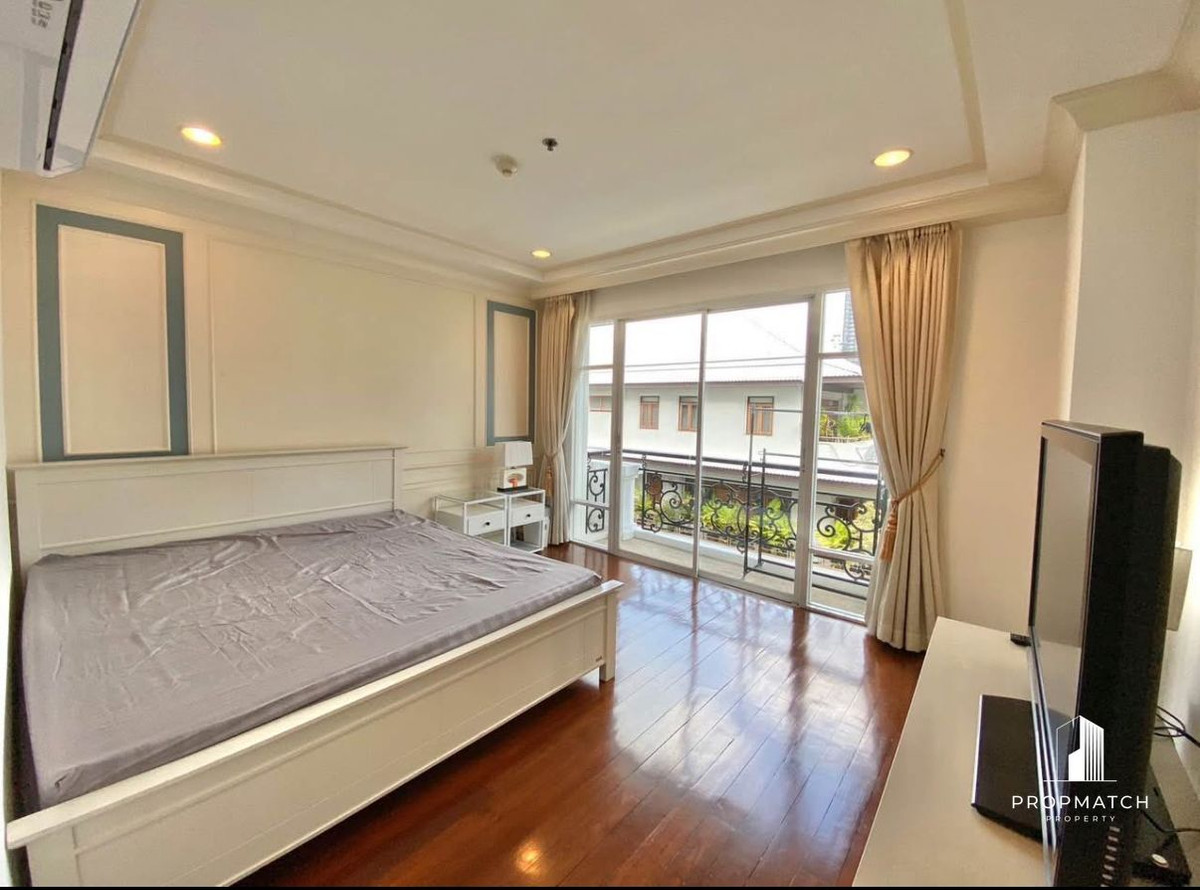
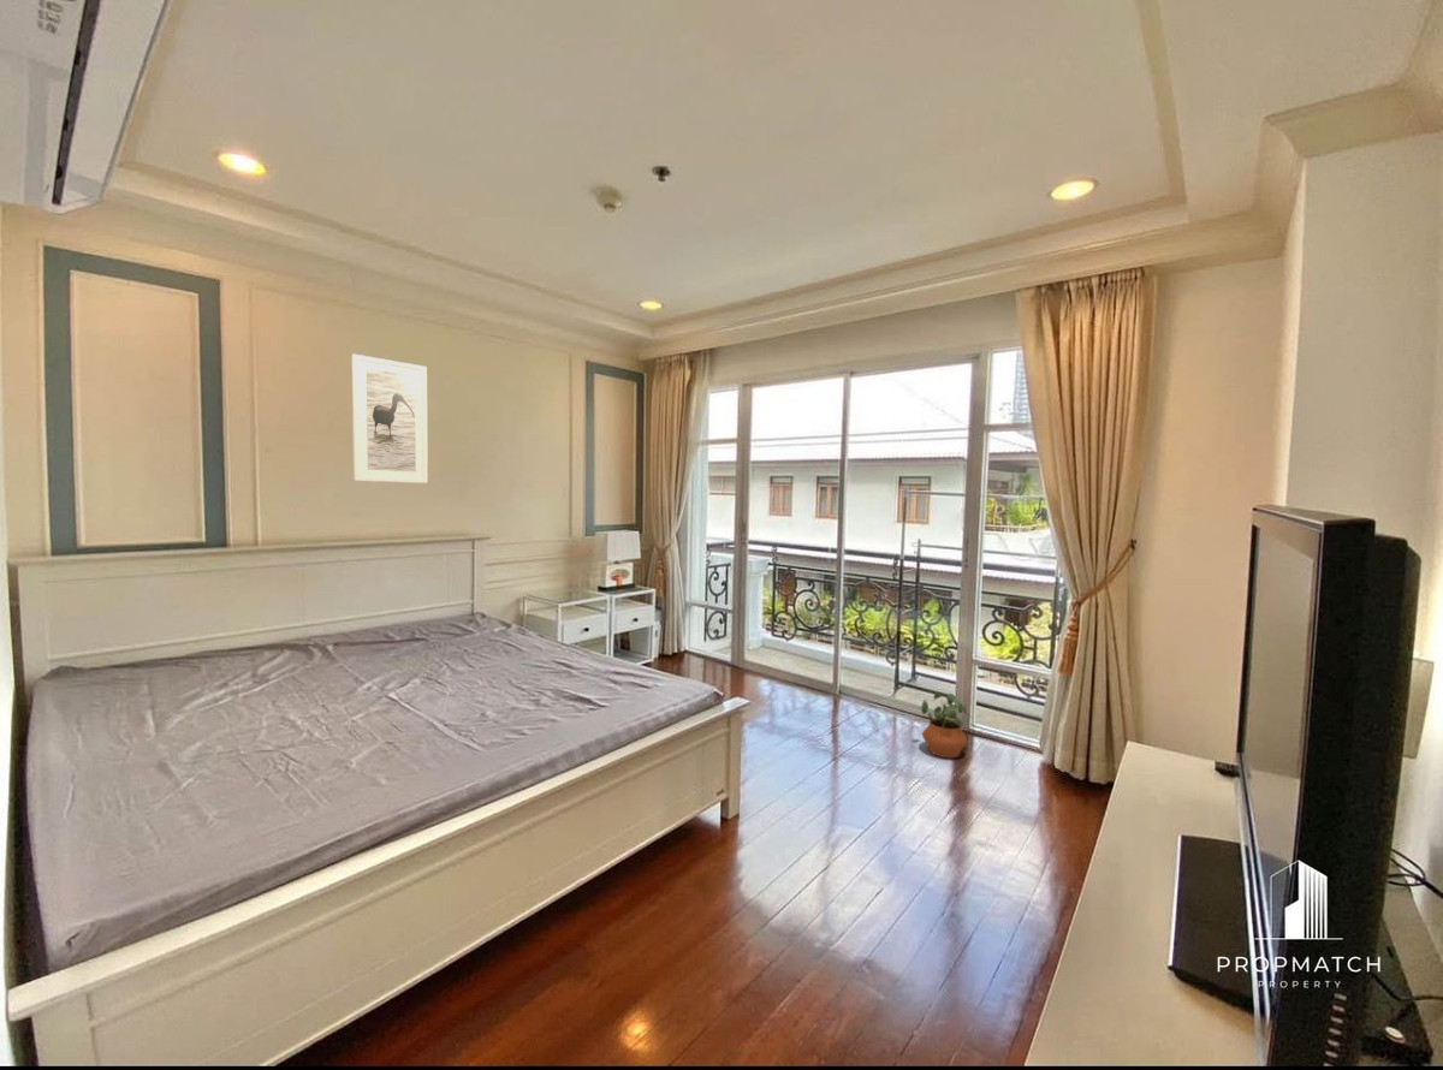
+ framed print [351,353,429,485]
+ potted plant [920,691,972,759]
